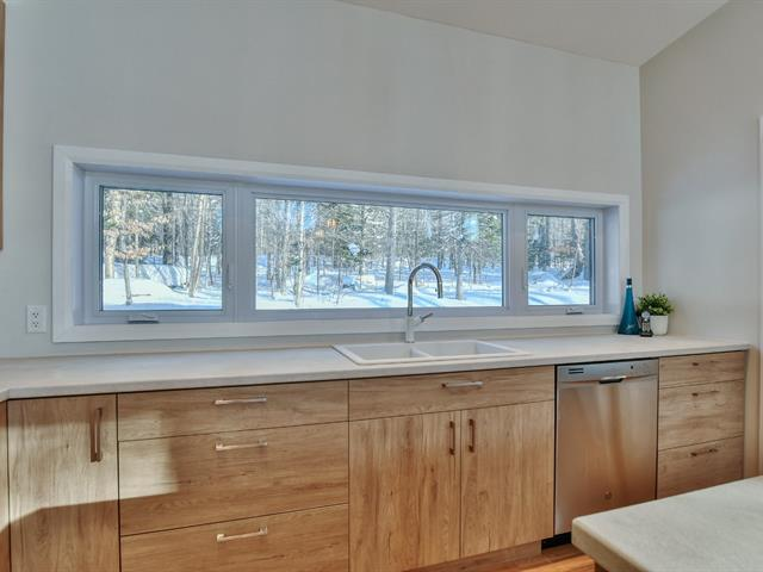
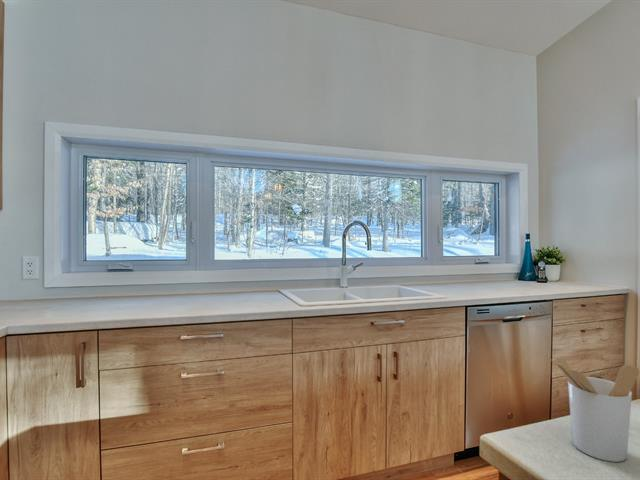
+ utensil holder [551,356,640,463]
